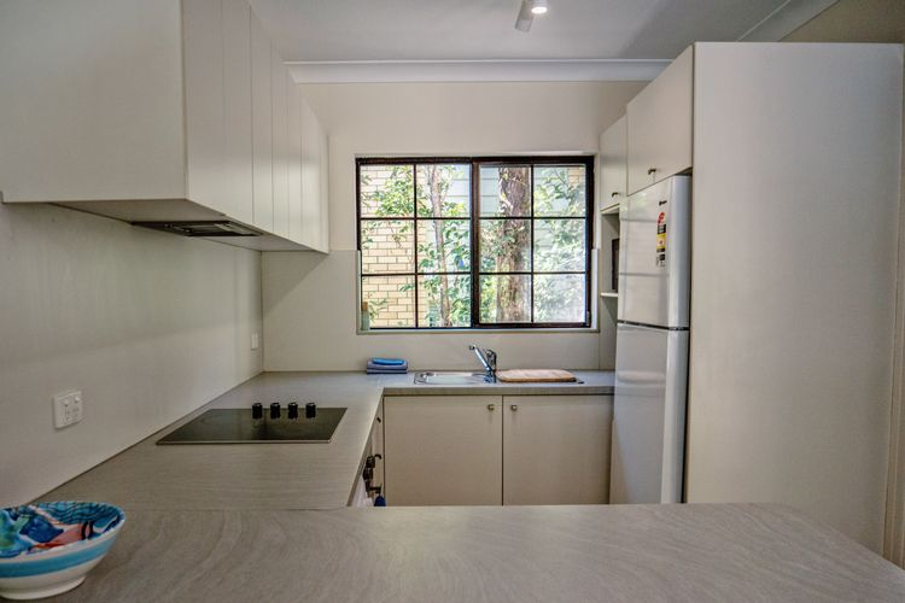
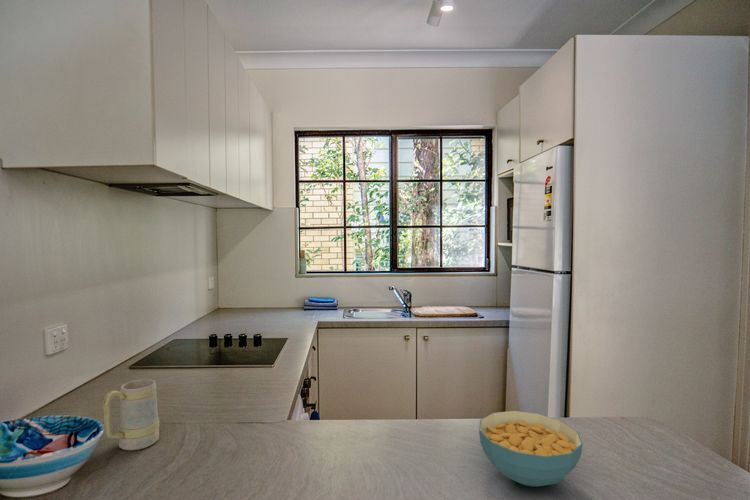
+ mug [102,378,160,451]
+ cereal bowl [478,410,584,488]
